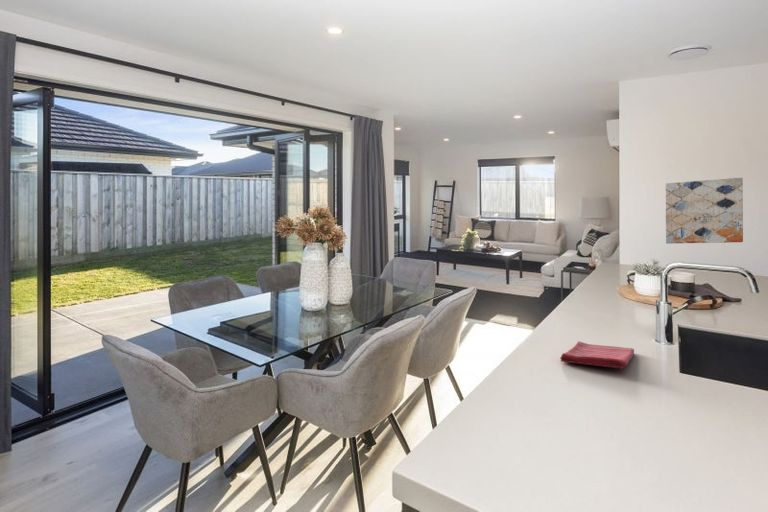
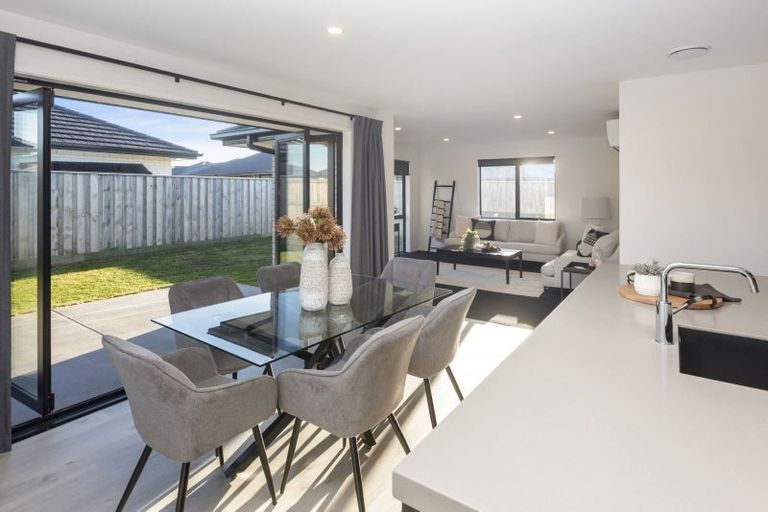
- dish towel [559,340,635,370]
- wall art [664,177,744,245]
